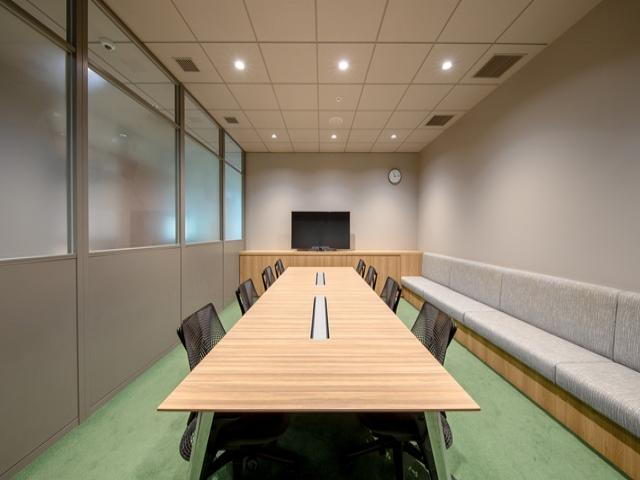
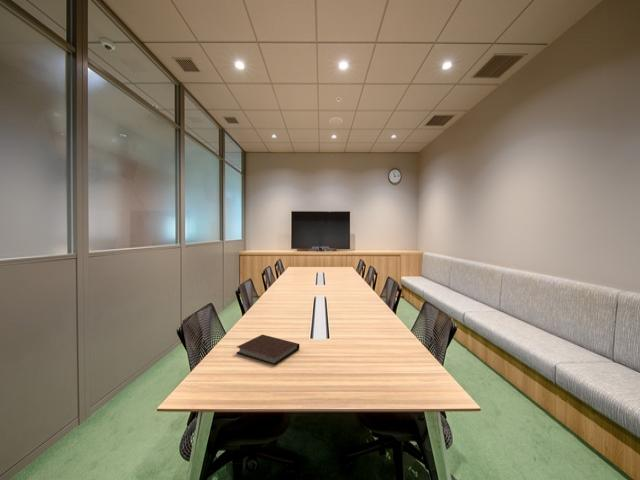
+ notebook [235,334,300,366]
